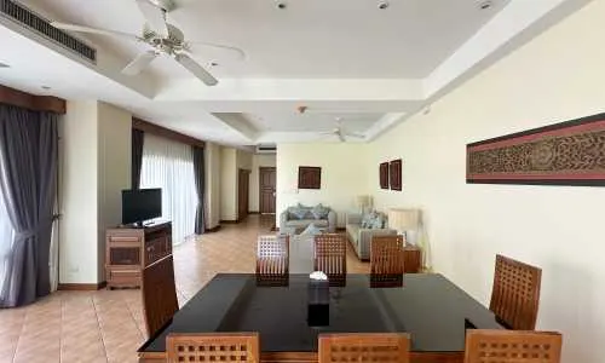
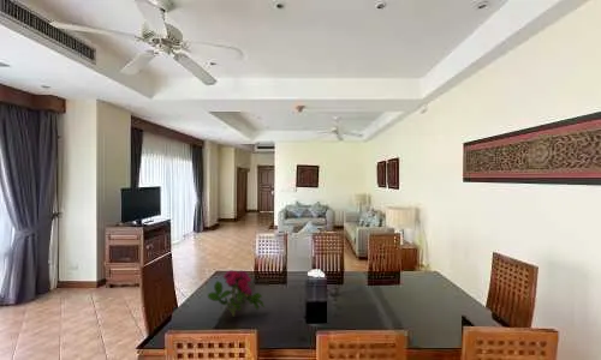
+ flower [207,269,267,317]
